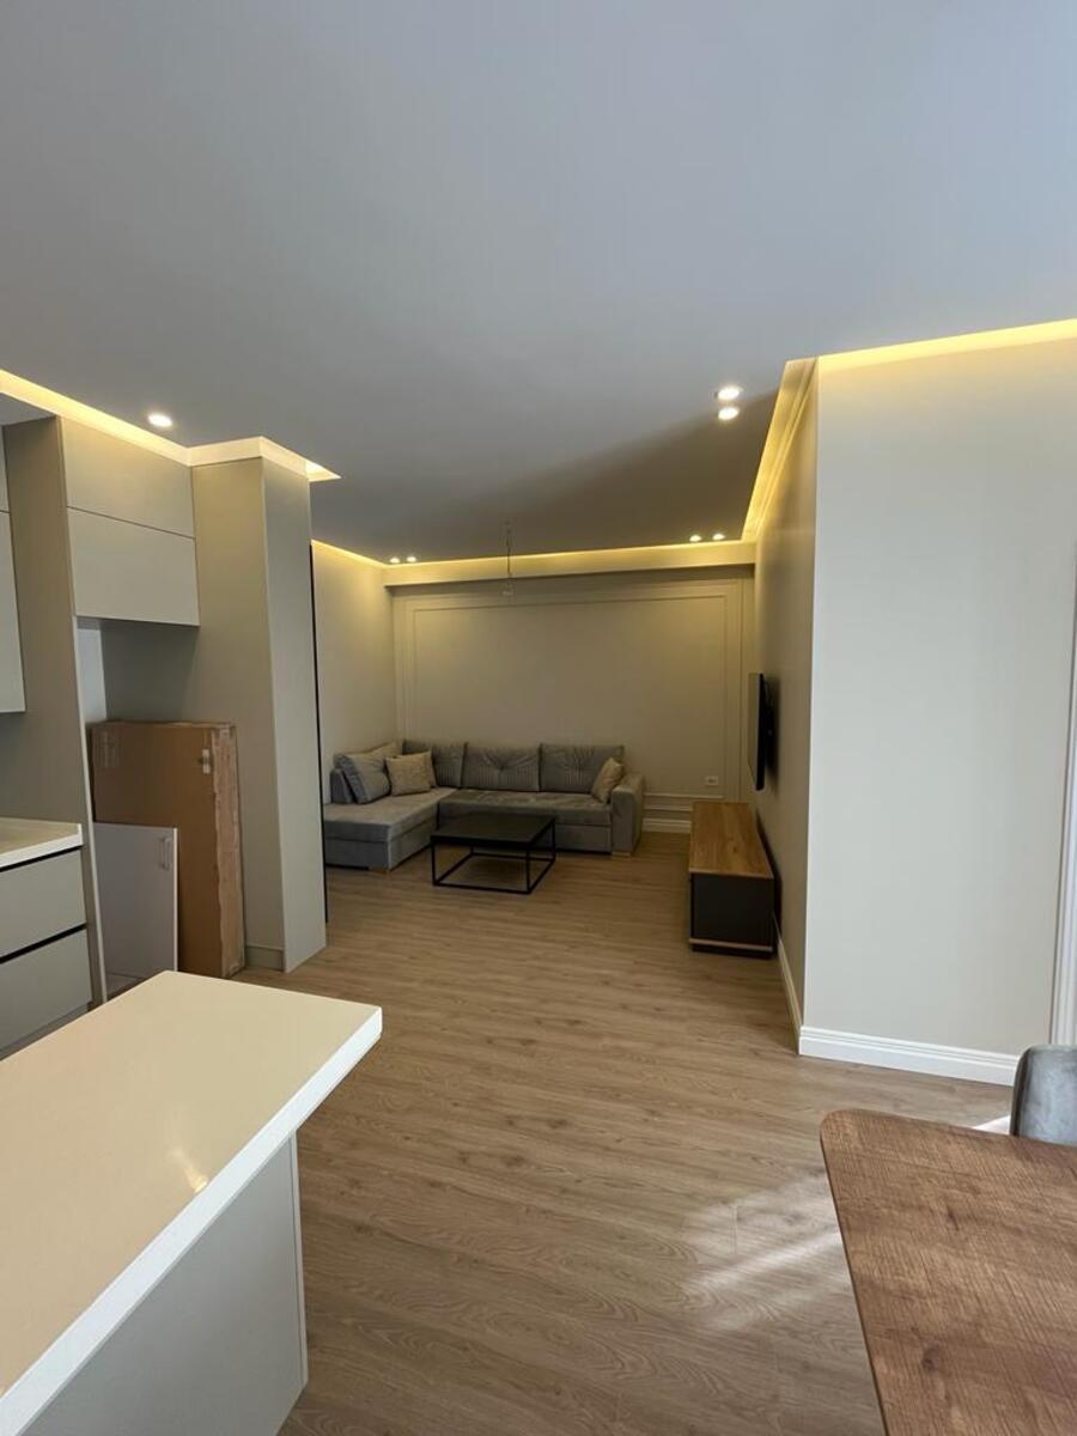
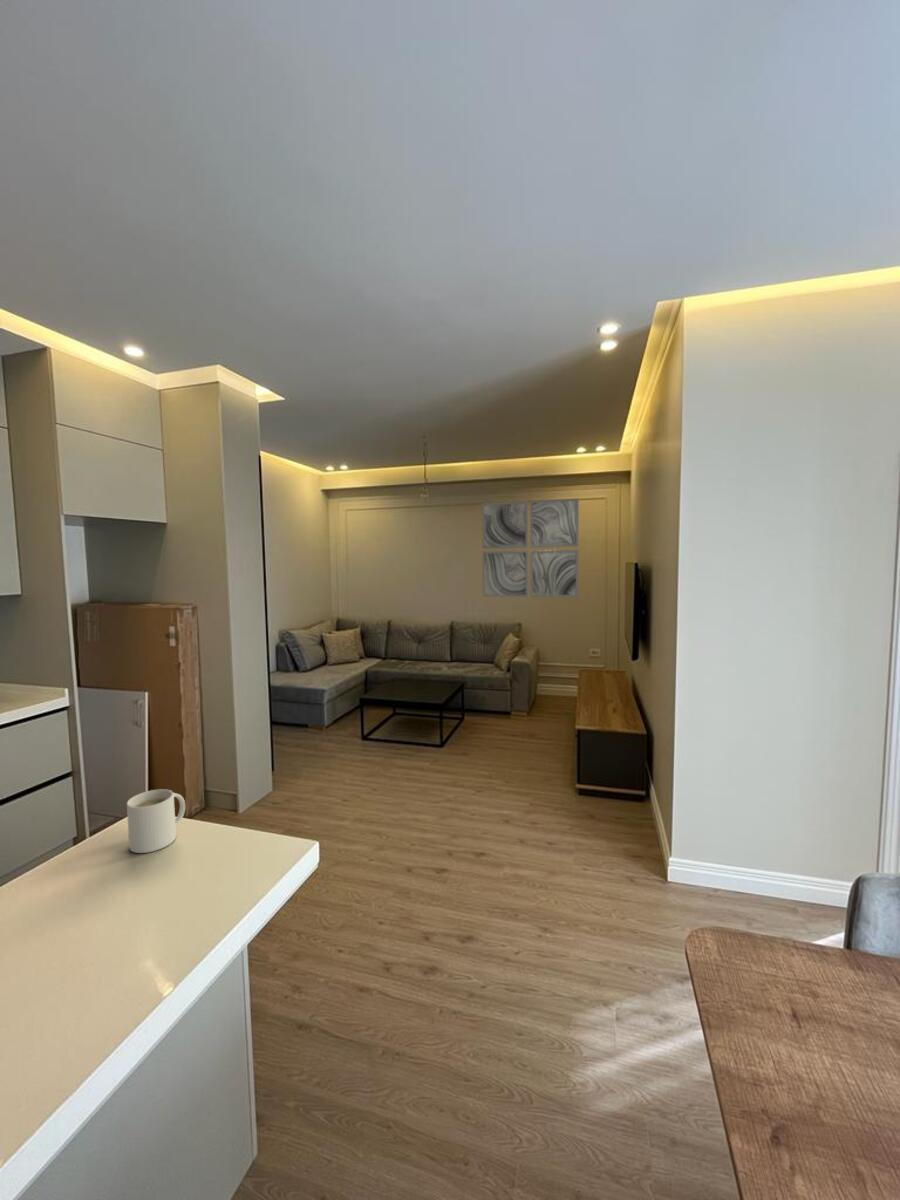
+ wall art [481,497,580,598]
+ mug [126,788,186,854]
